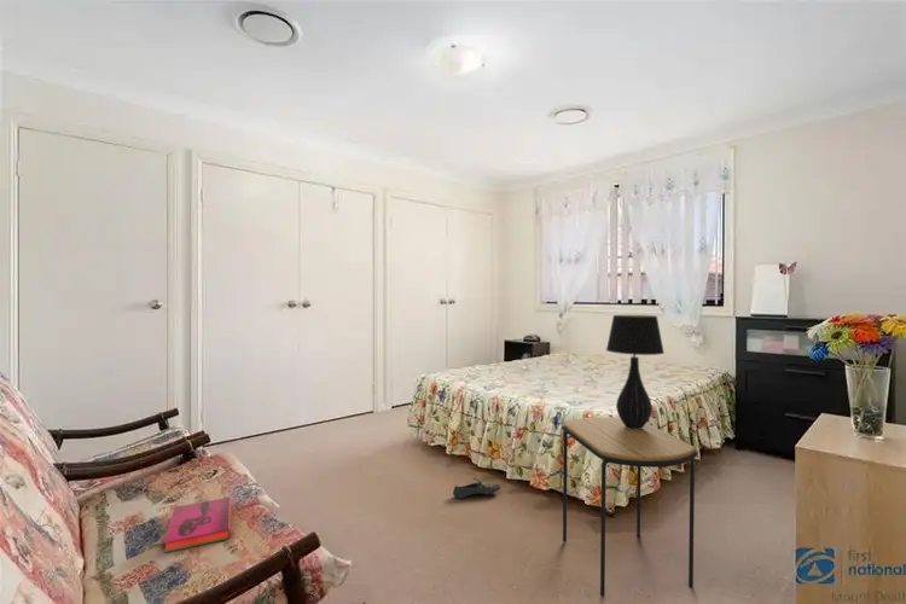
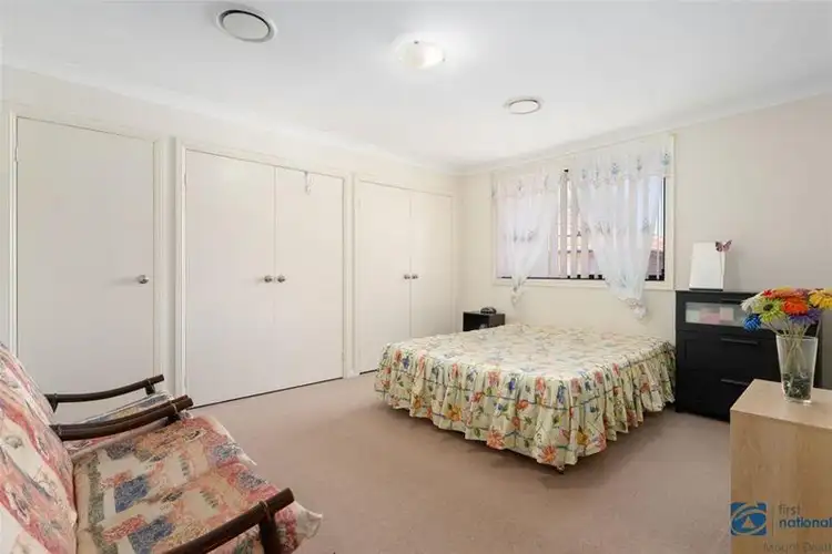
- shoe [452,476,501,500]
- table lamp [605,314,666,430]
- hardback book [163,495,232,553]
- side table [561,416,699,598]
